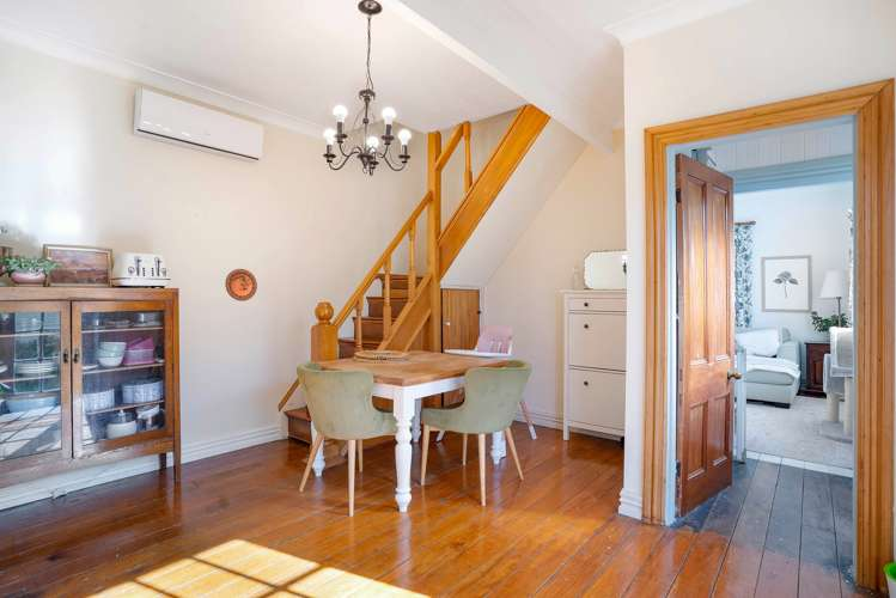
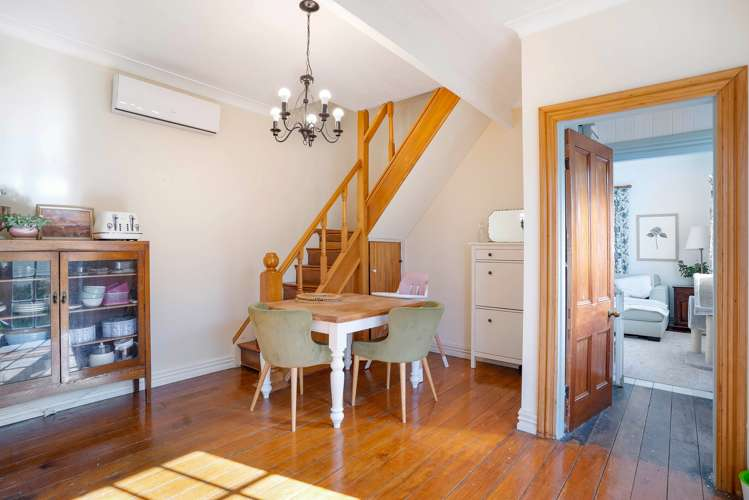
- decorative plate [224,268,258,303]
